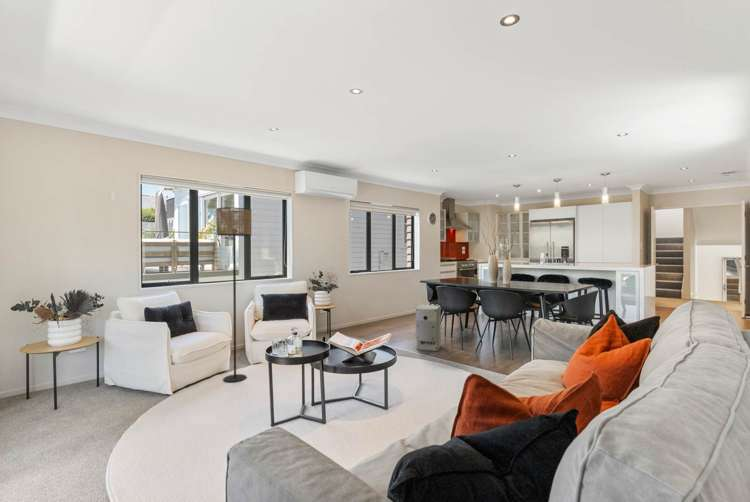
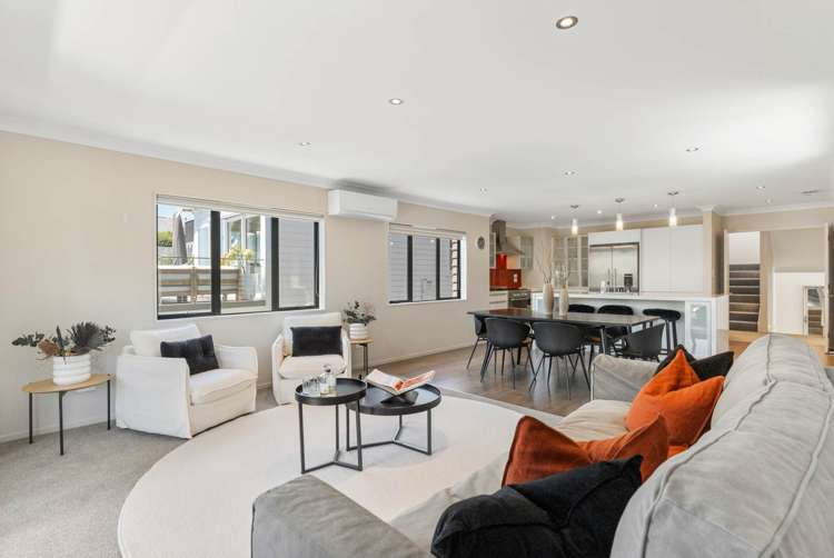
- floor lamp [215,207,252,383]
- air purifier [415,304,442,352]
